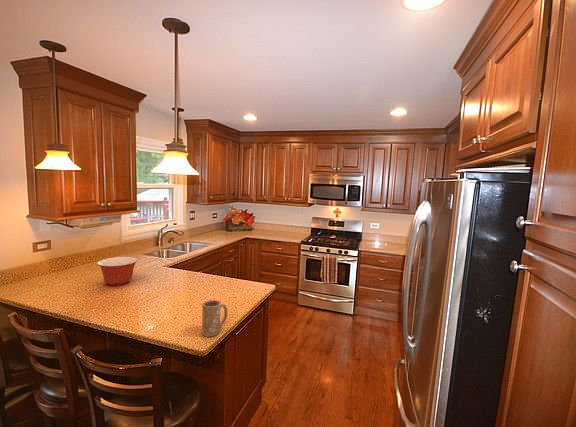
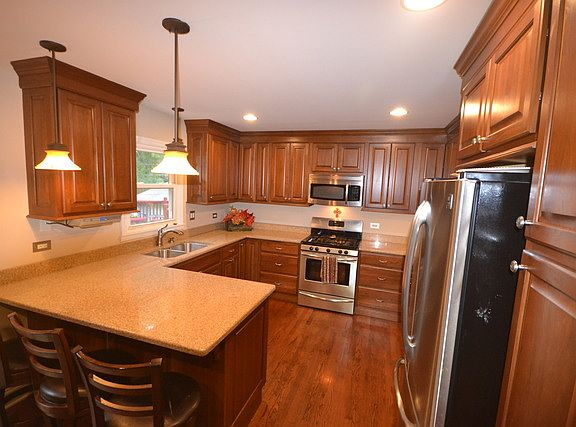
- mug [201,299,228,338]
- mixing bowl [96,256,139,286]
